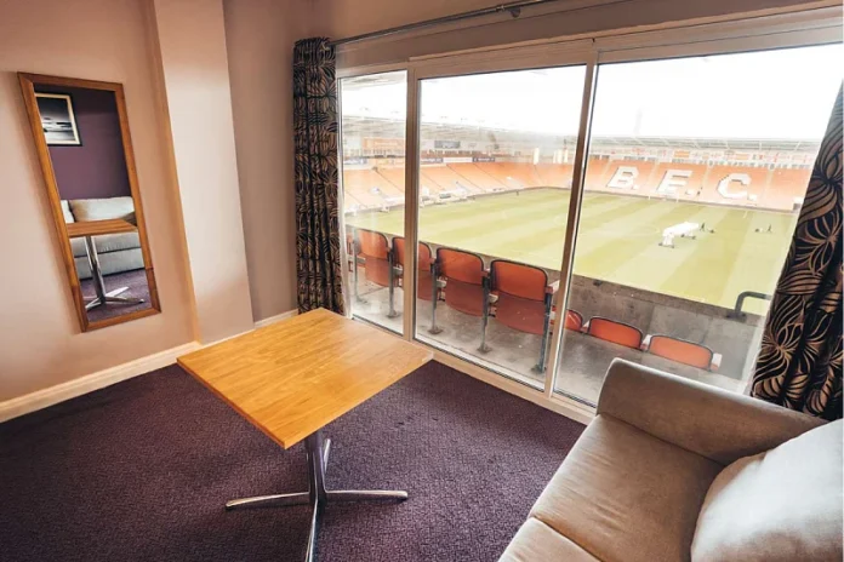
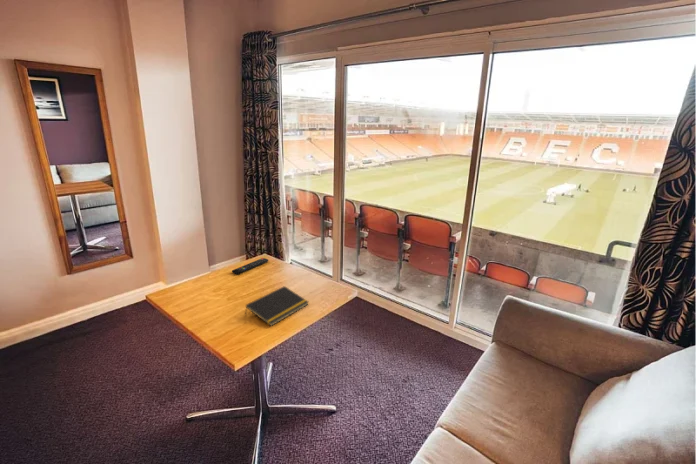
+ remote control [231,257,270,275]
+ notepad [244,285,309,327]
